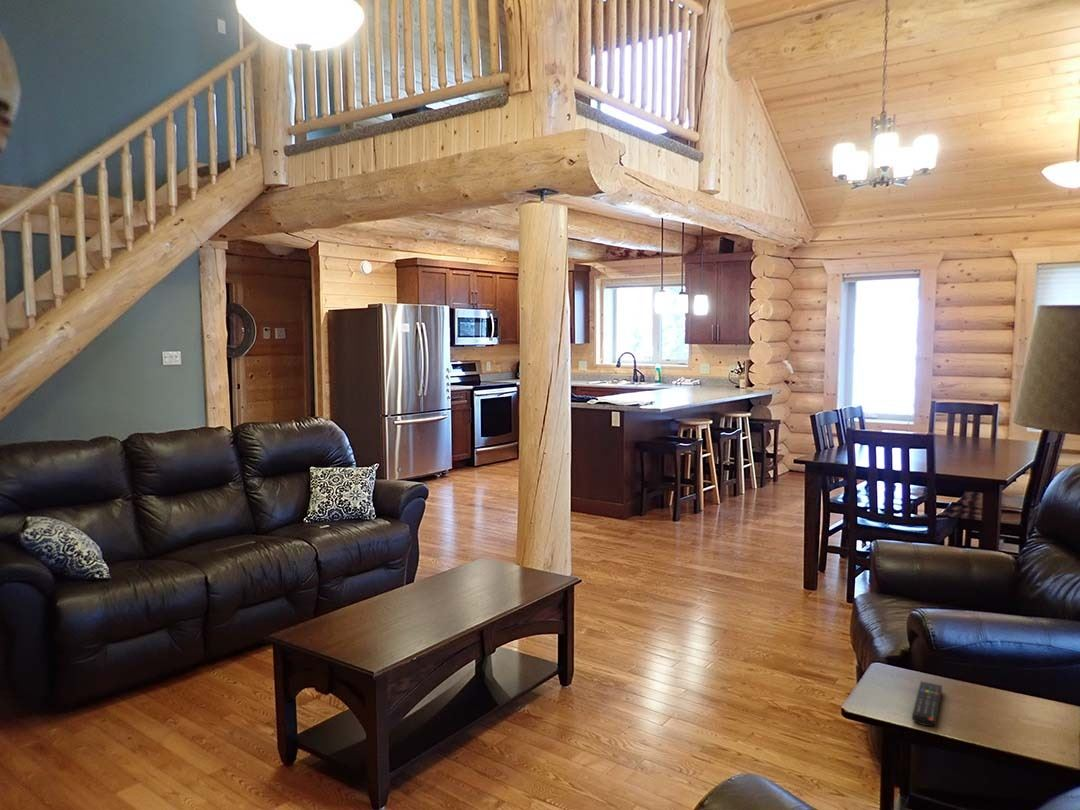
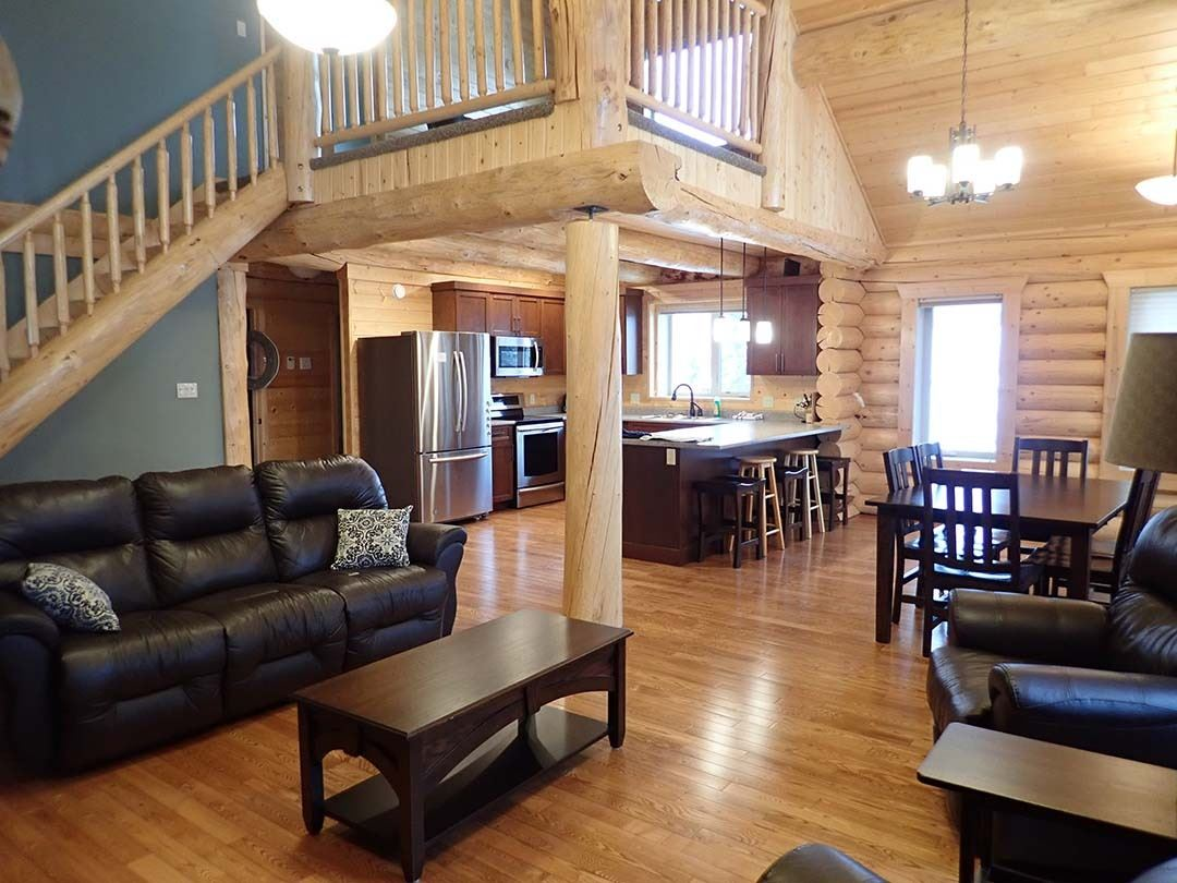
- remote control [911,680,943,727]
